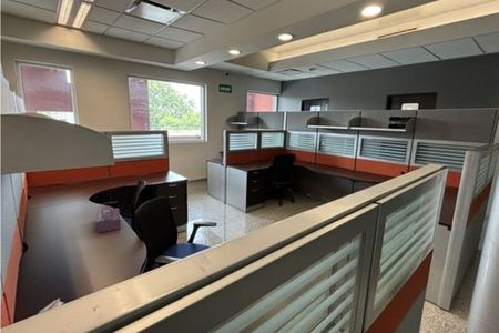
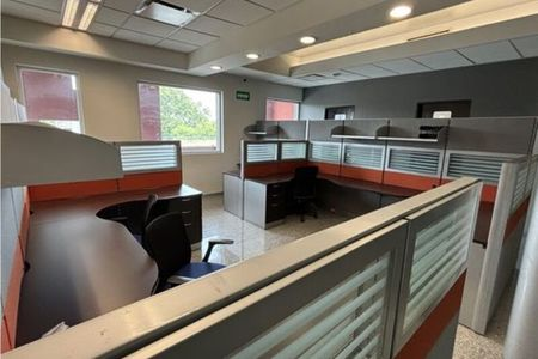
- tissue box [95,208,122,234]
